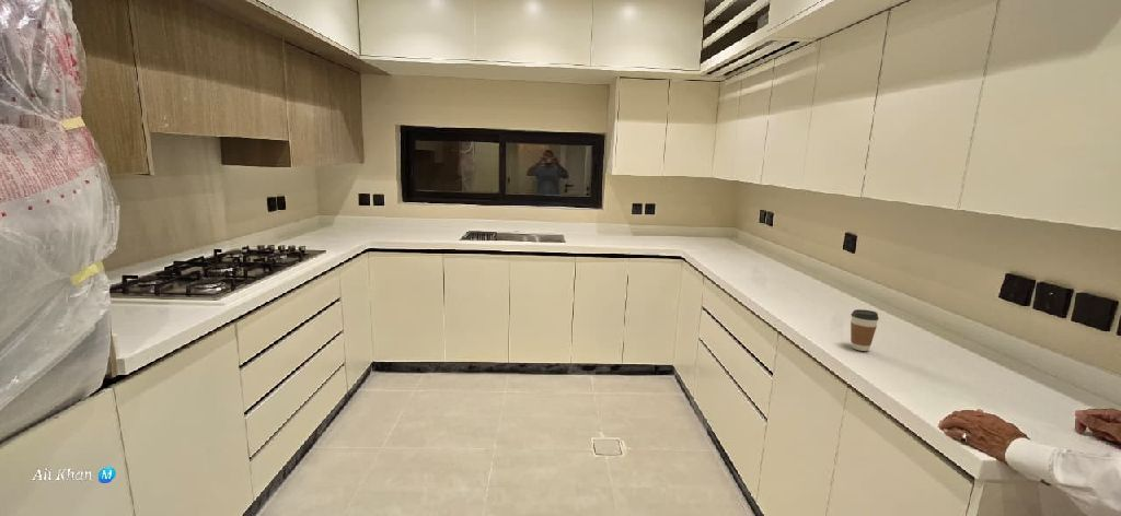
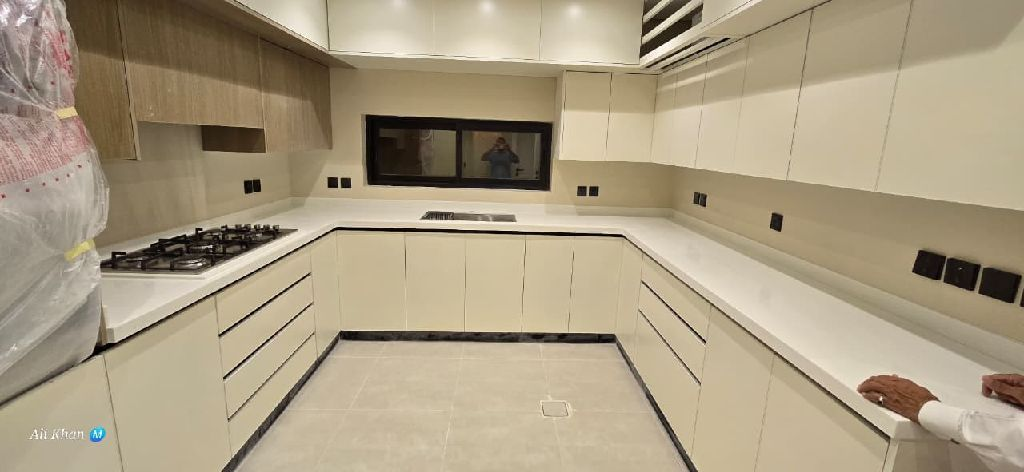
- coffee cup [850,308,880,352]
